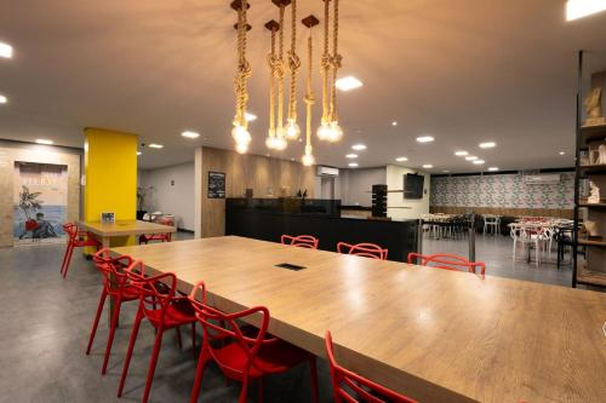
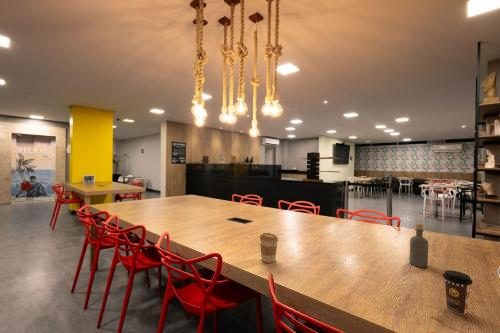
+ coffee cup [442,269,474,315]
+ bottle [408,222,429,268]
+ coffee cup [259,232,279,264]
